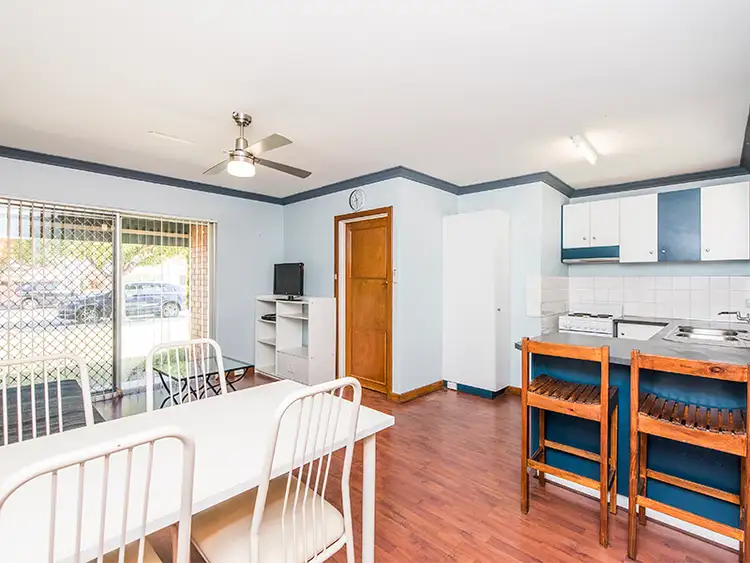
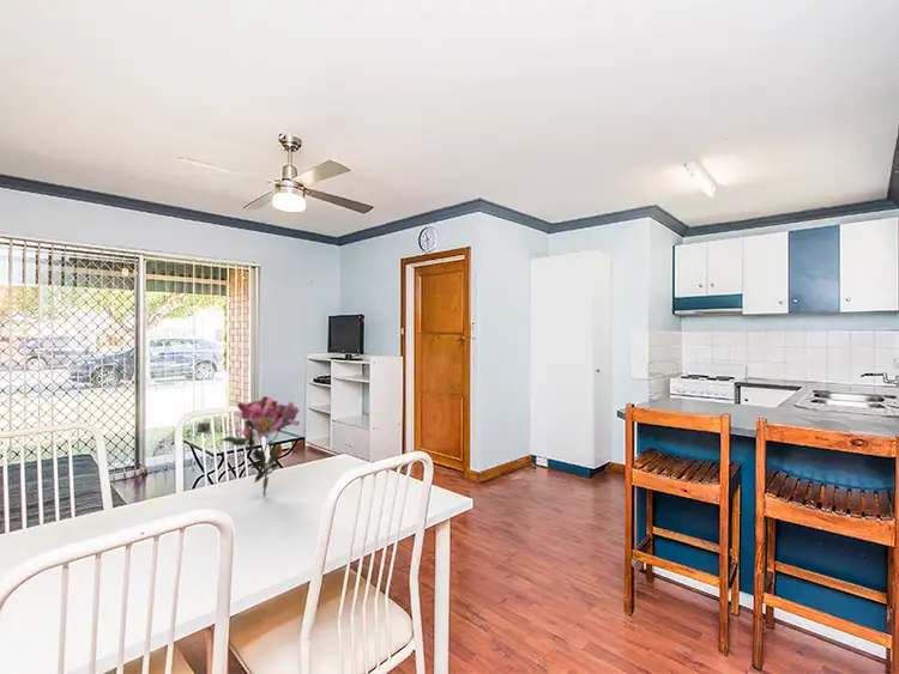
+ flower bouquet [197,395,301,498]
